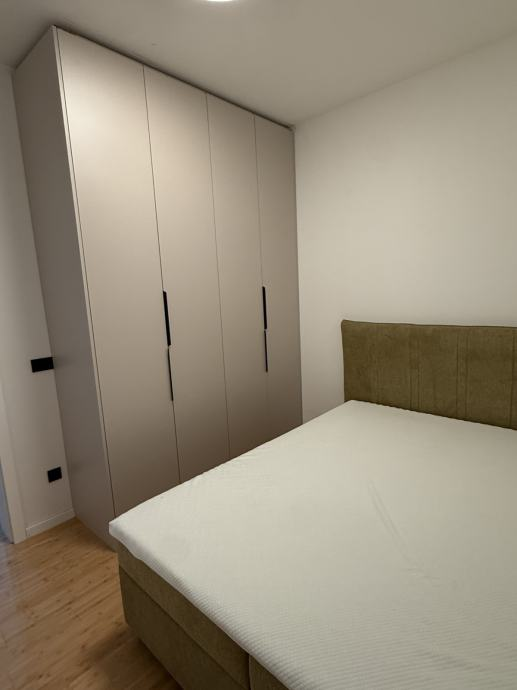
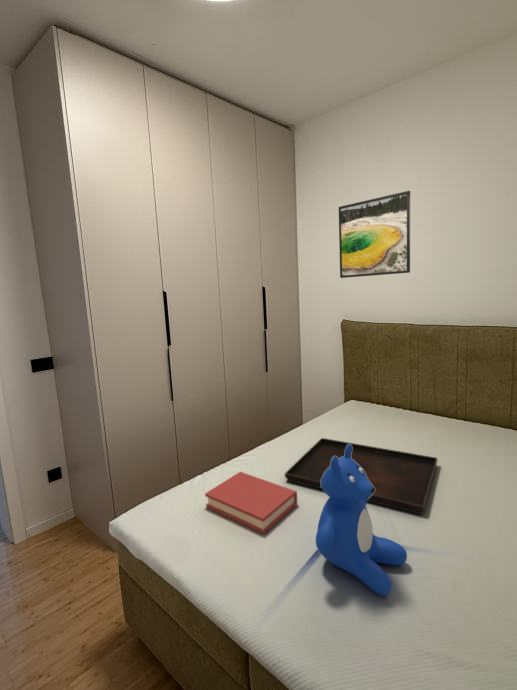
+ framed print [338,190,411,279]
+ serving tray [284,437,438,516]
+ teddy bear [315,444,408,596]
+ hardback book [204,471,299,535]
